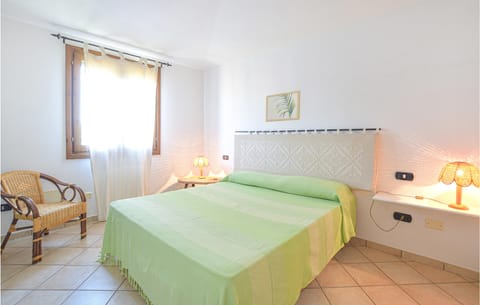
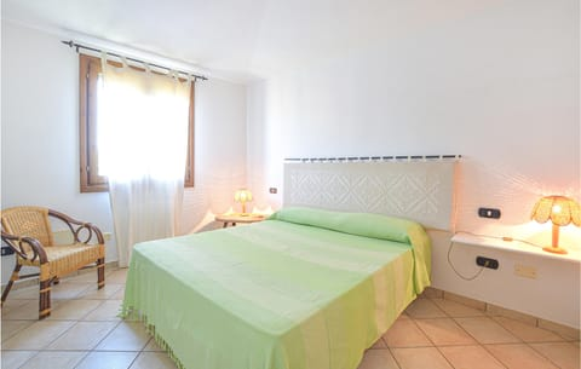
- wall art [265,90,301,123]
